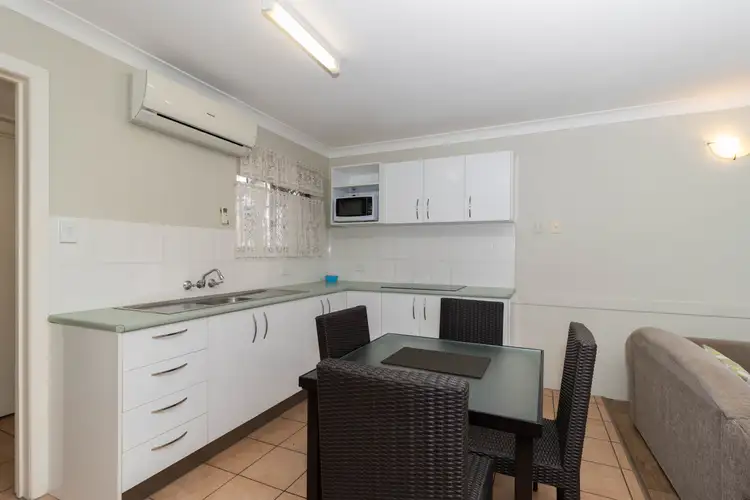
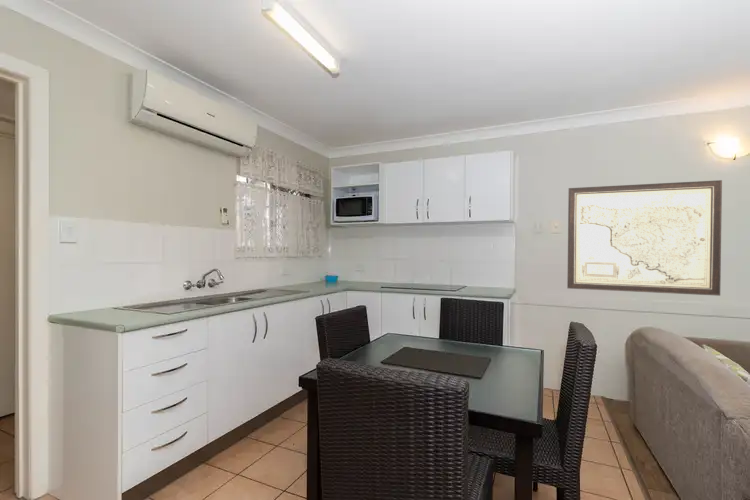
+ wall art [566,179,723,297]
